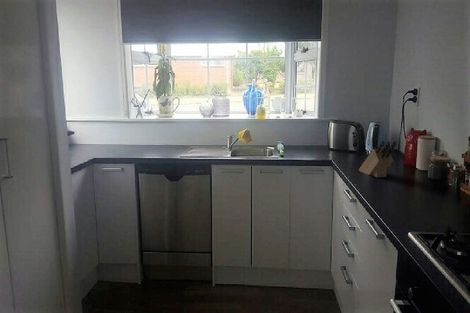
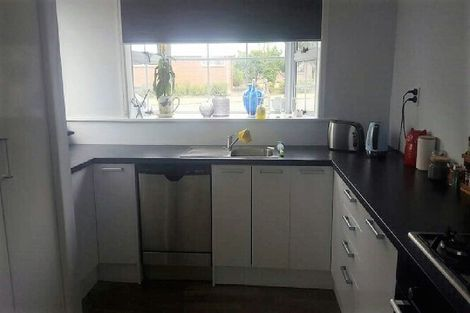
- knife block [358,140,397,178]
